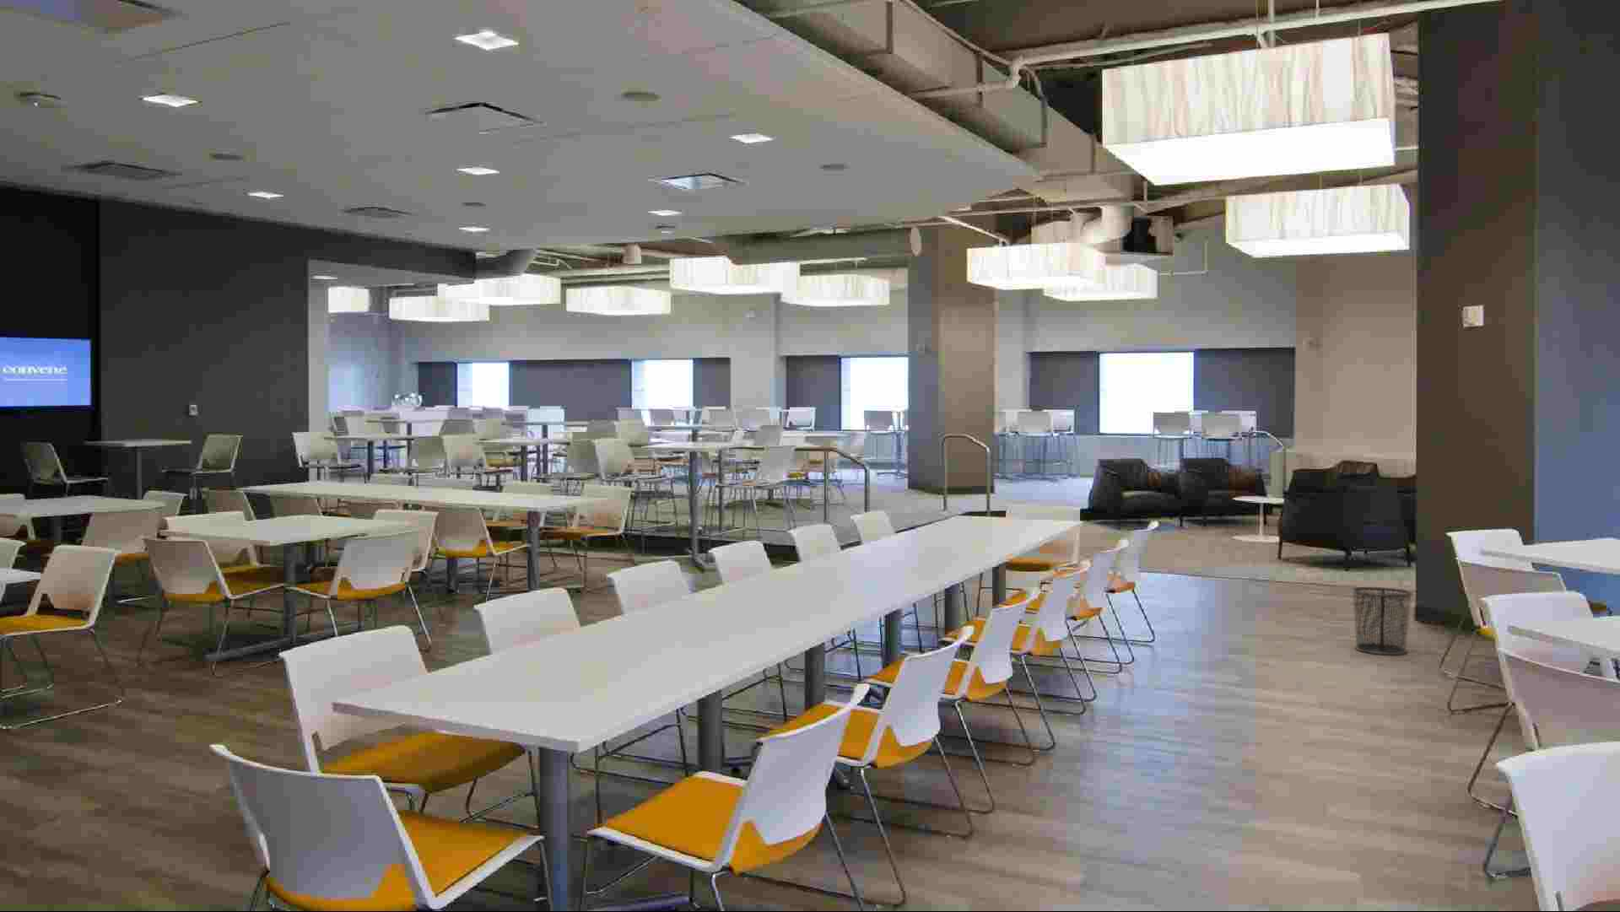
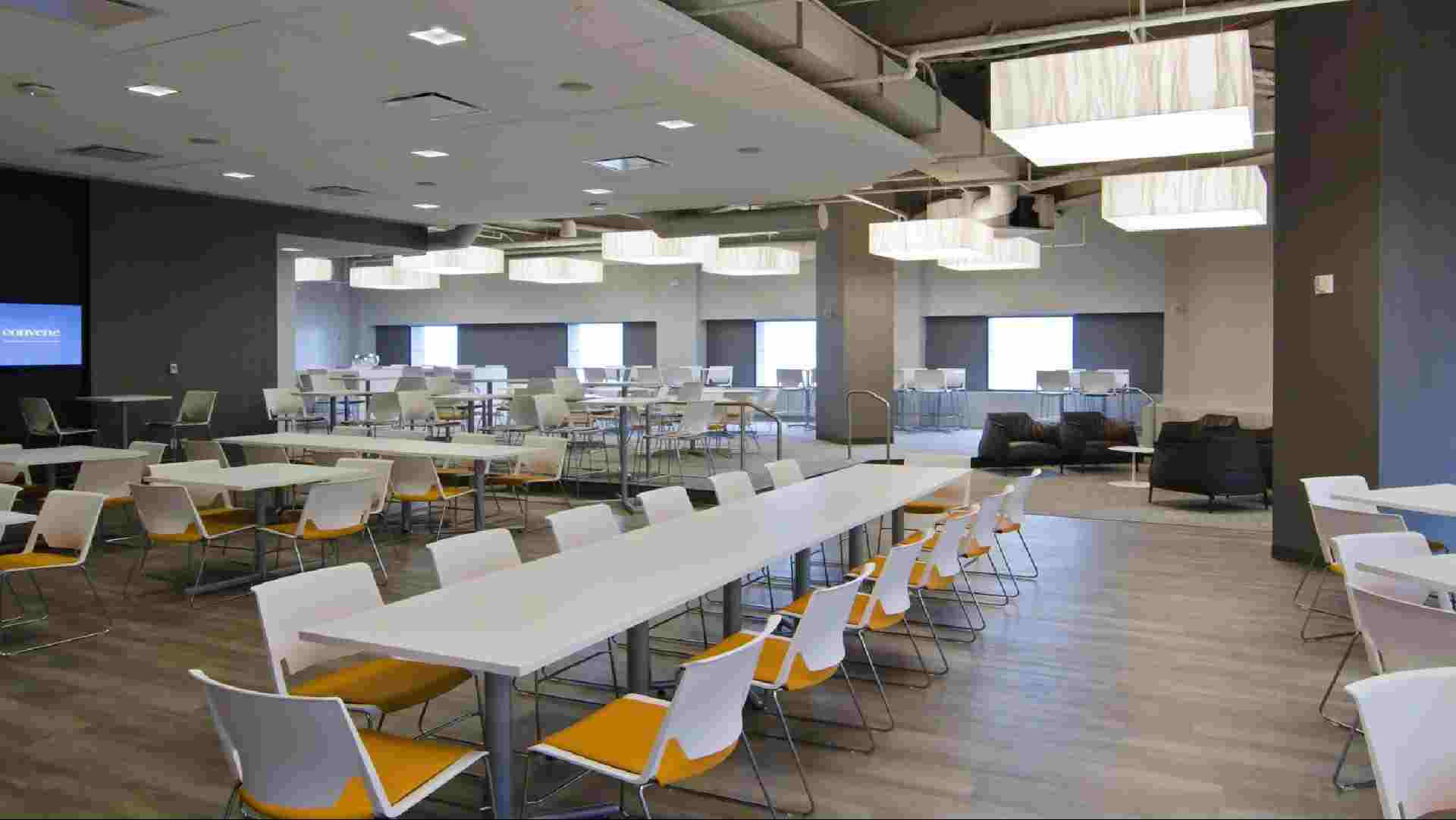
- trash can [1350,586,1414,655]
